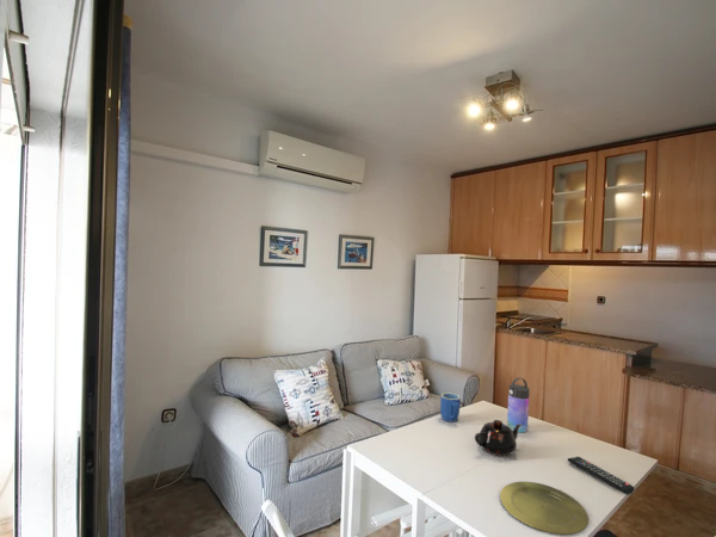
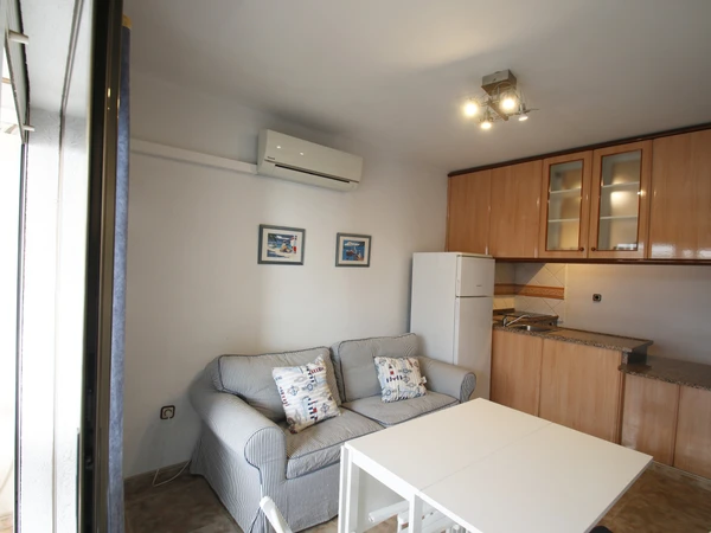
- water bottle [506,376,531,433]
- plate [499,481,590,536]
- mug [439,391,462,424]
- teapot [474,419,521,457]
- remote control [566,456,636,495]
